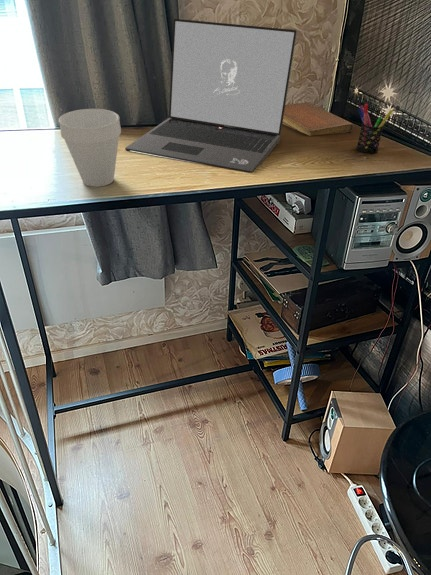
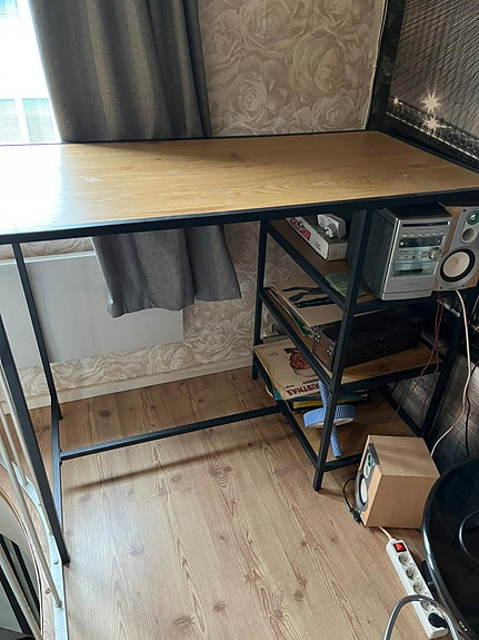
- notebook [282,101,355,137]
- cup [58,108,122,188]
- laptop [124,18,298,174]
- pen holder [355,103,394,154]
